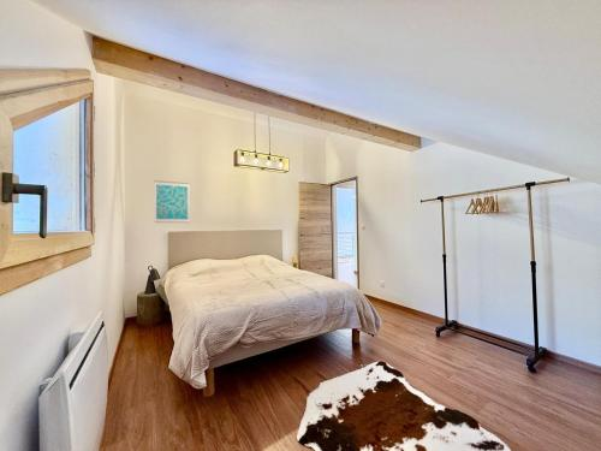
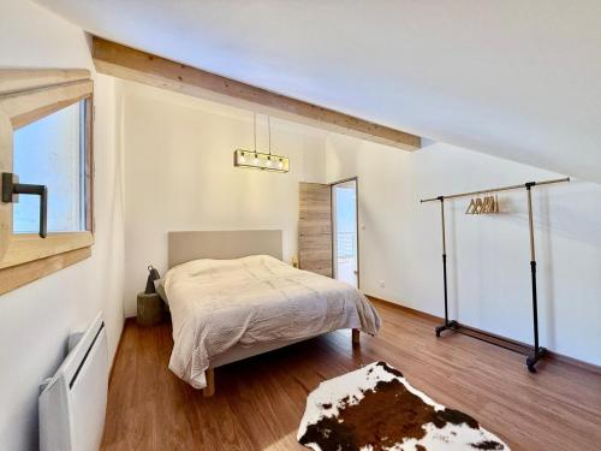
- wall art [154,179,191,224]
